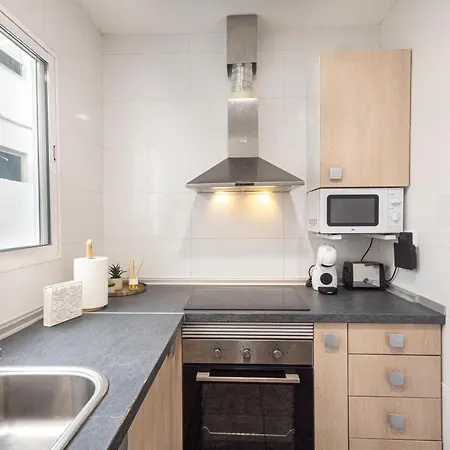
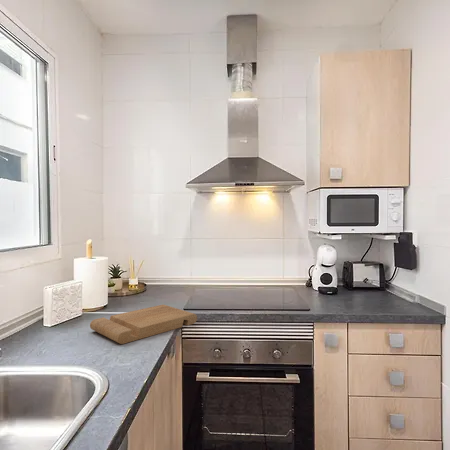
+ cutting board [89,304,198,345]
